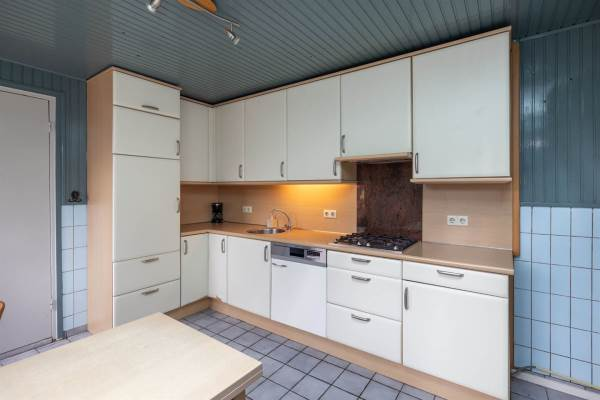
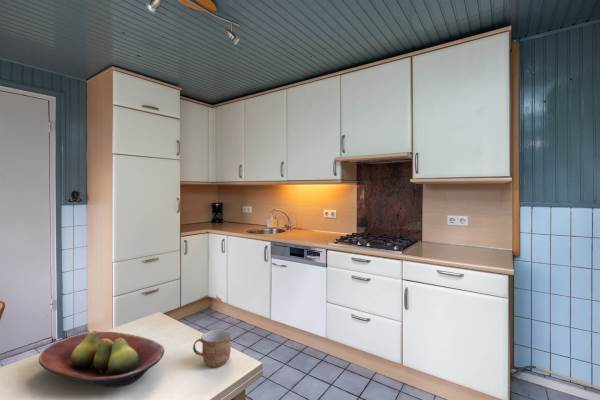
+ mug [192,328,232,368]
+ fruit bowl [38,330,165,388]
